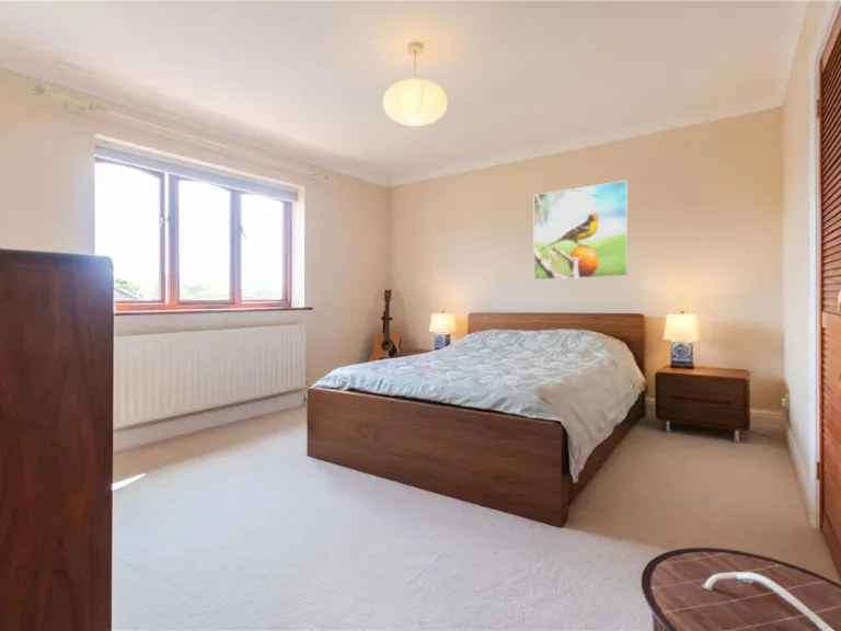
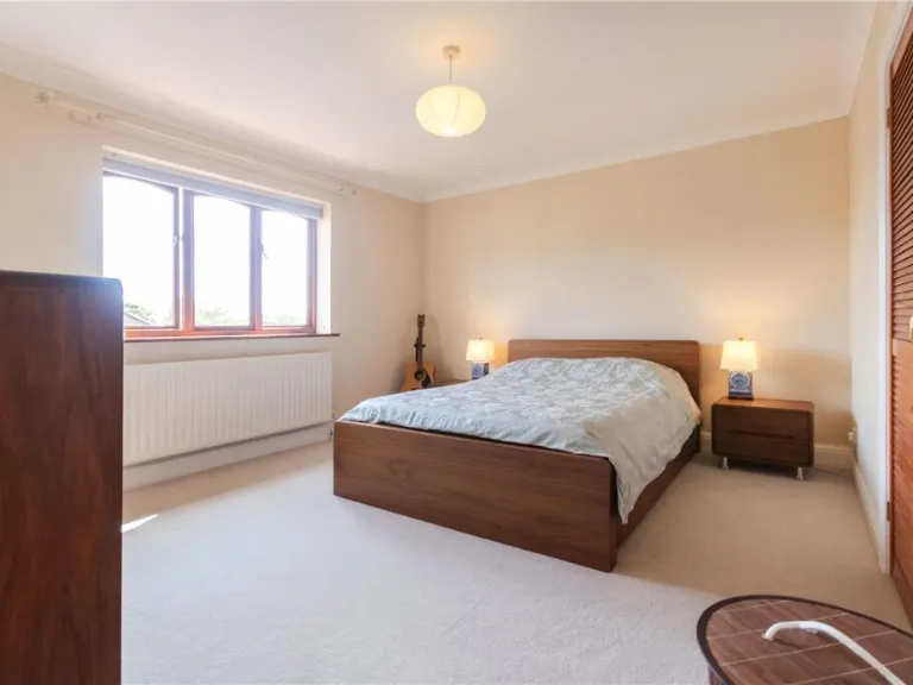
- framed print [532,180,629,282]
